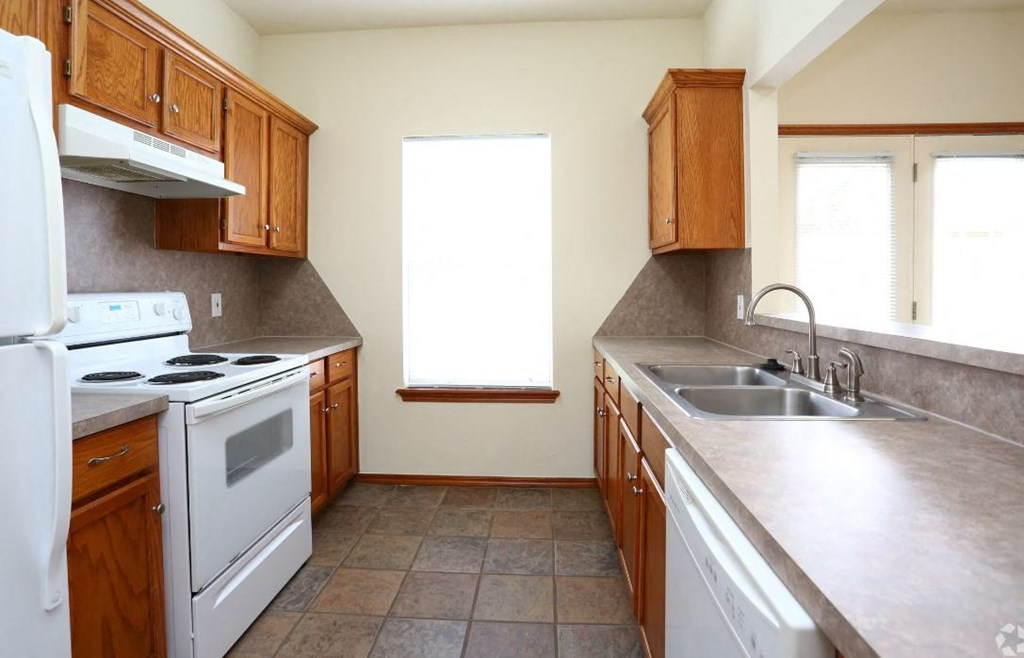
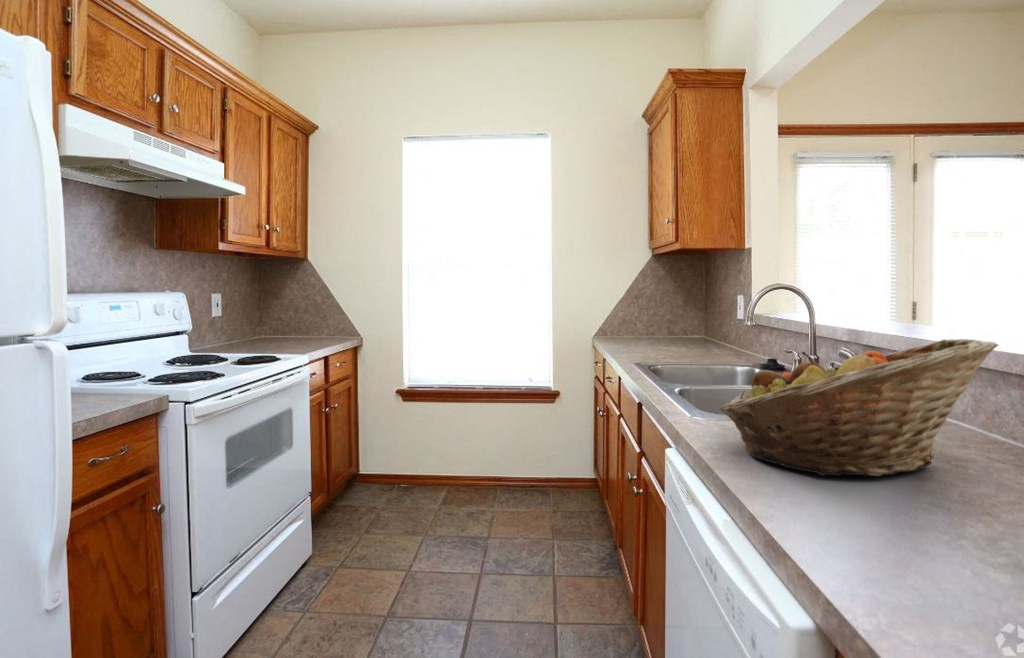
+ fruit basket [719,338,1000,477]
